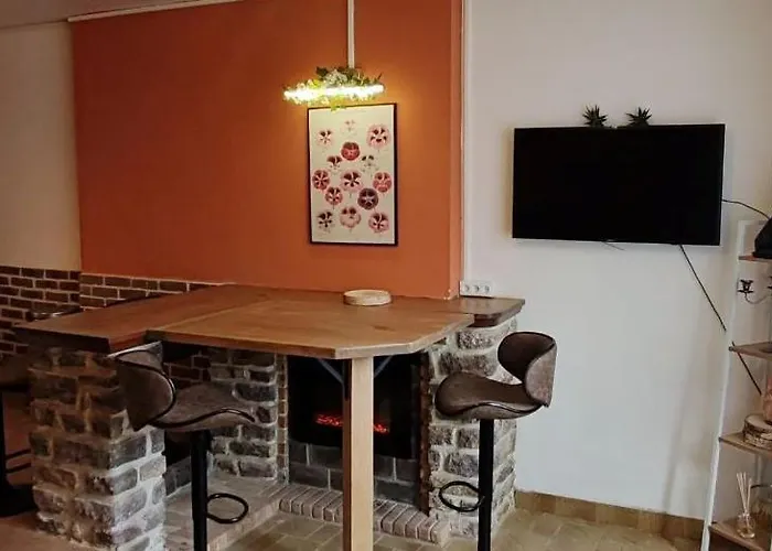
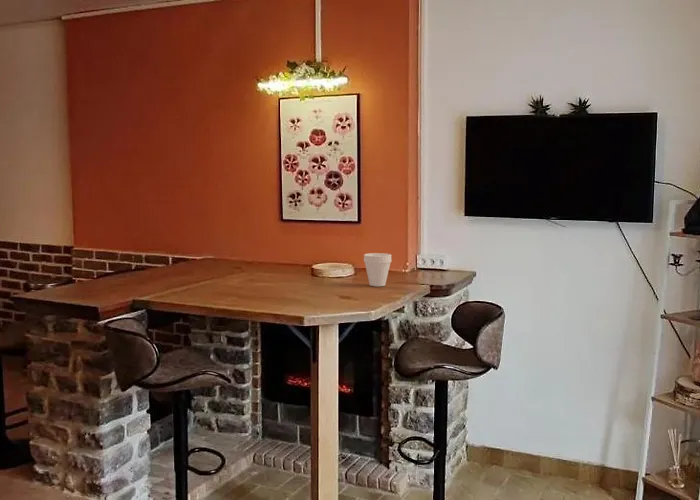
+ cup [363,252,392,287]
